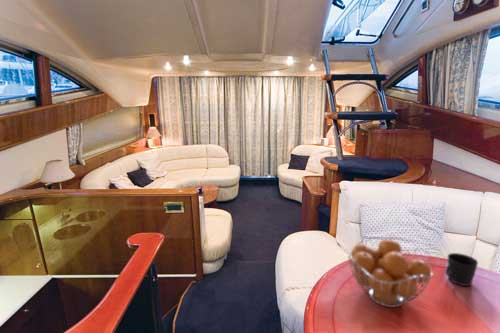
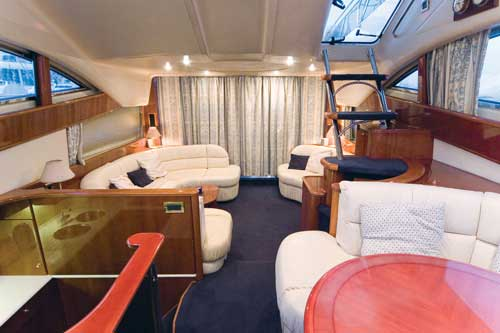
- fruit basket [347,238,434,308]
- cup [445,252,479,287]
